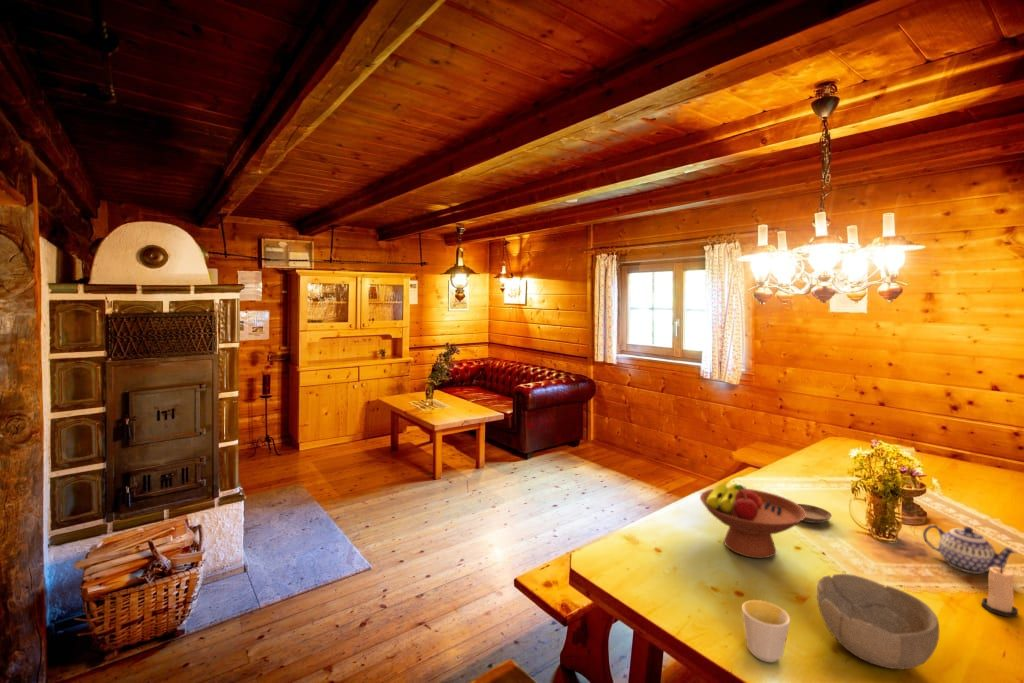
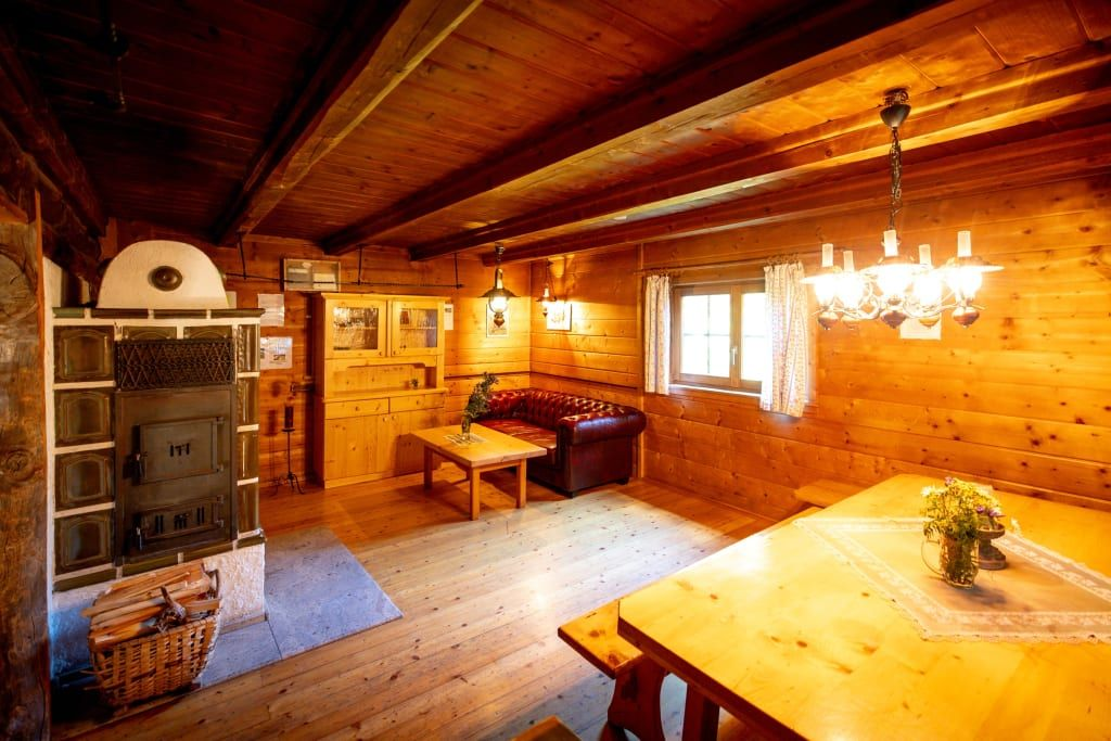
- bowl [816,572,940,670]
- saucer [797,503,833,524]
- candle [981,566,1019,618]
- fruit bowl [699,481,806,559]
- mug [741,599,791,663]
- teapot [922,524,1019,575]
